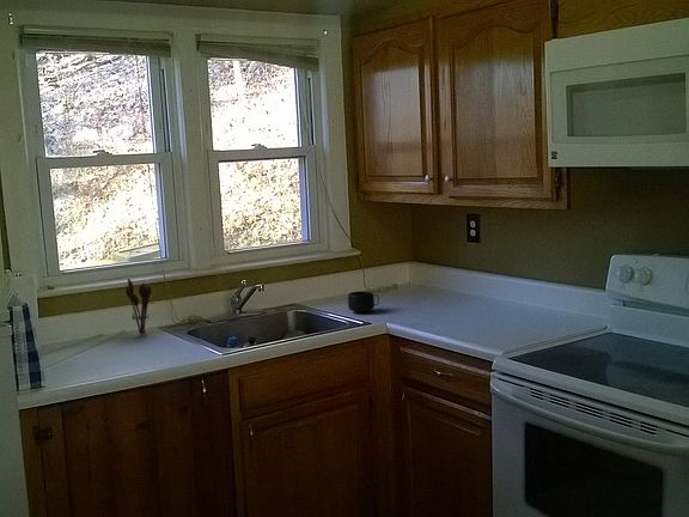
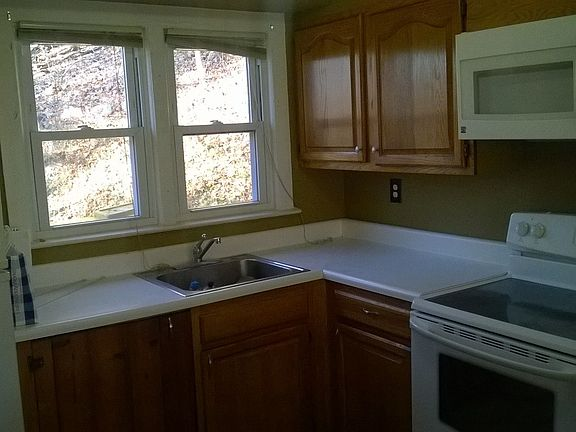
- mug [347,291,380,314]
- utensil holder [124,278,153,336]
